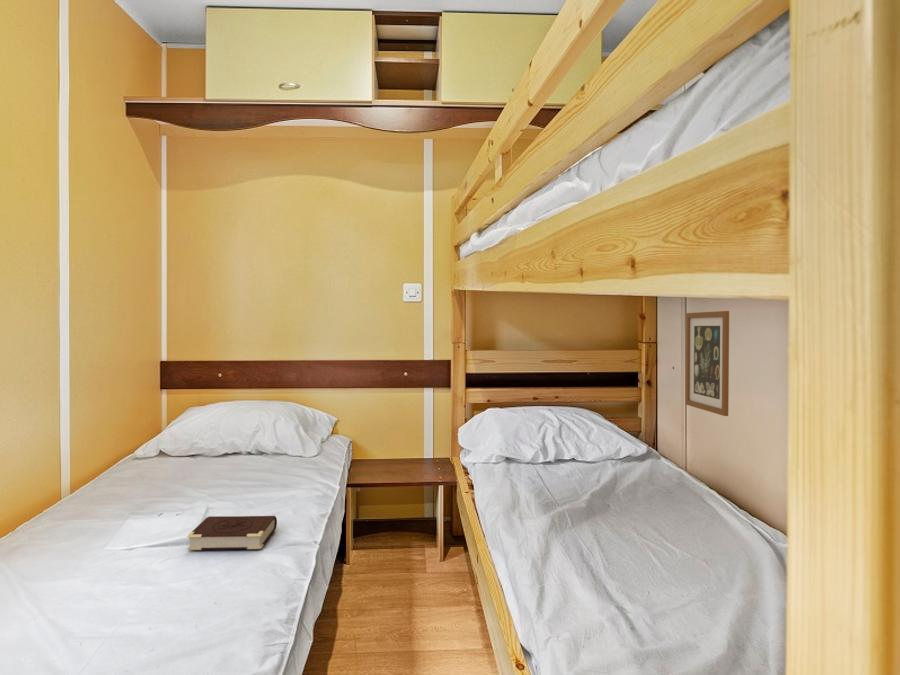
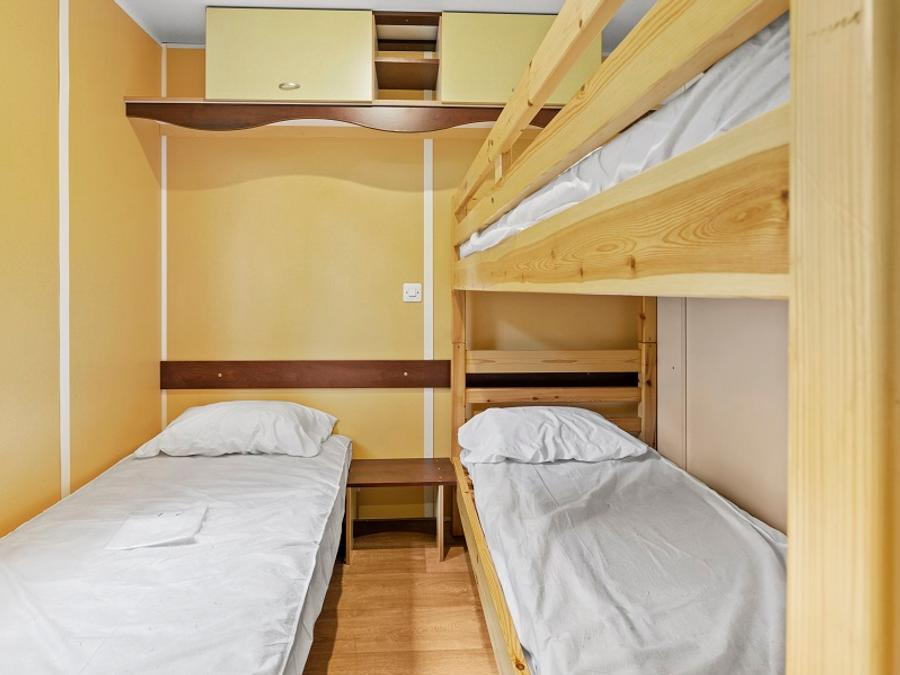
- wall art [685,310,730,417]
- book [186,515,278,551]
